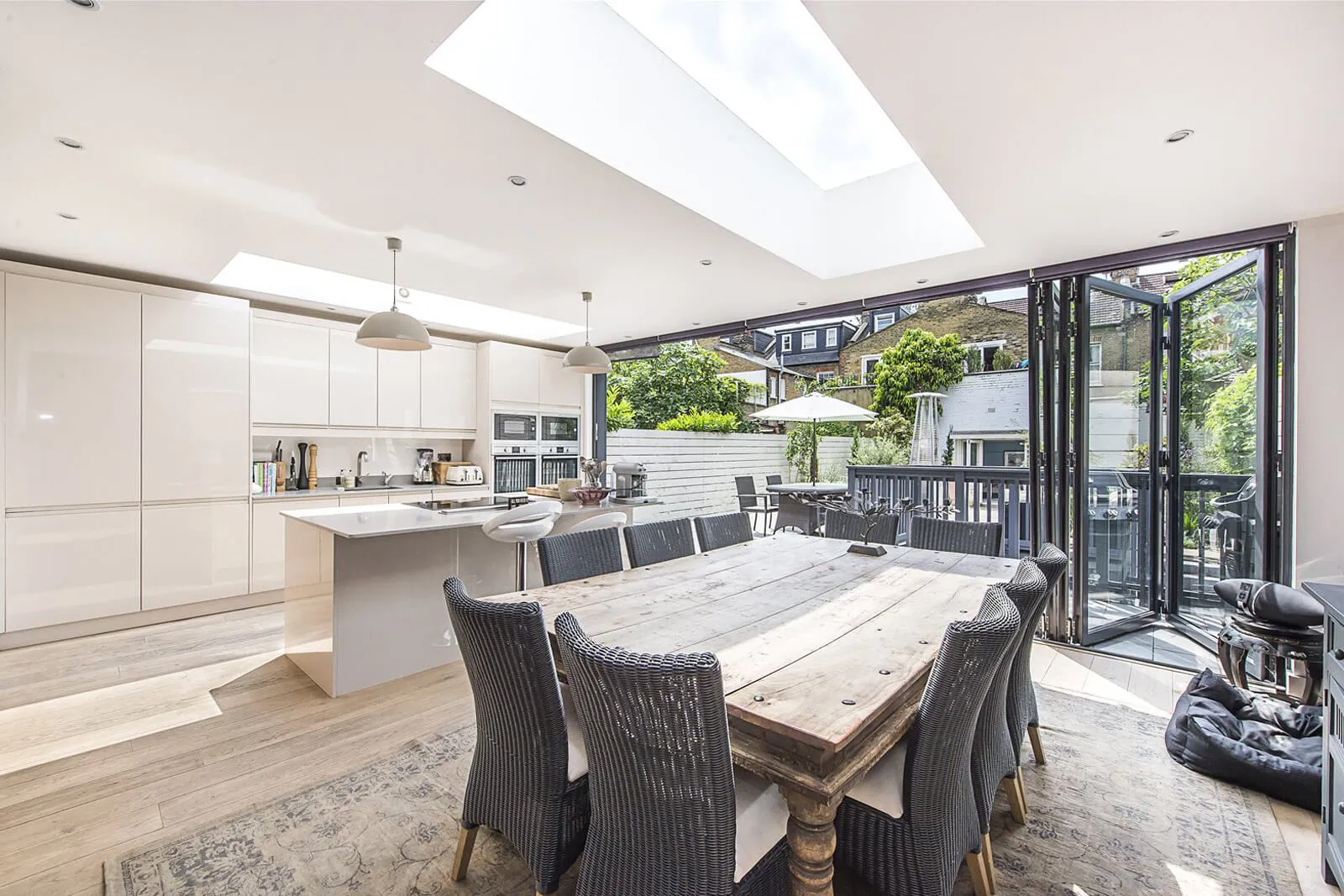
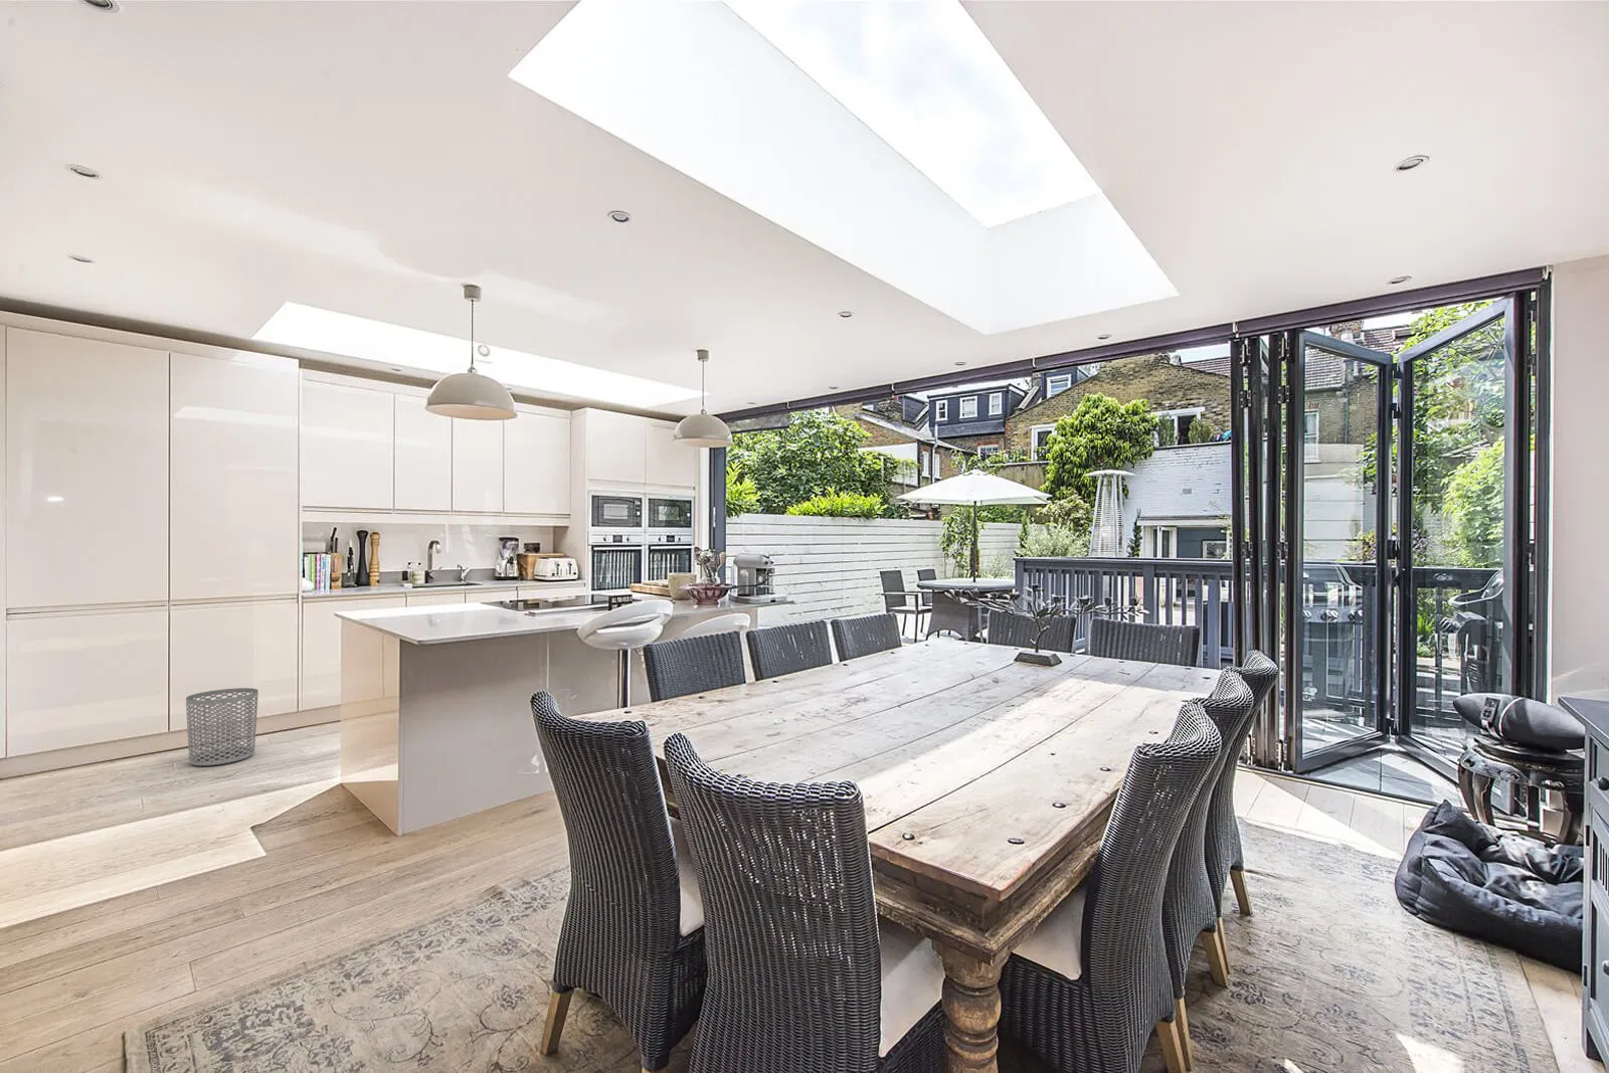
+ waste bin [186,687,260,768]
